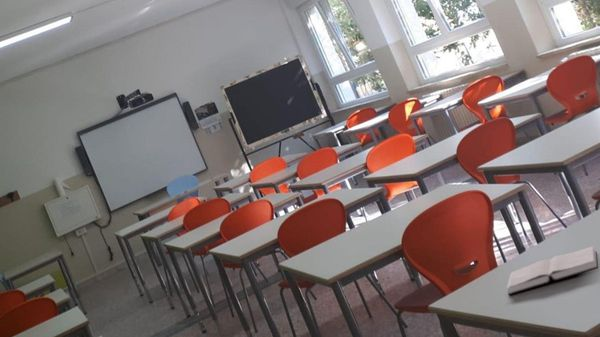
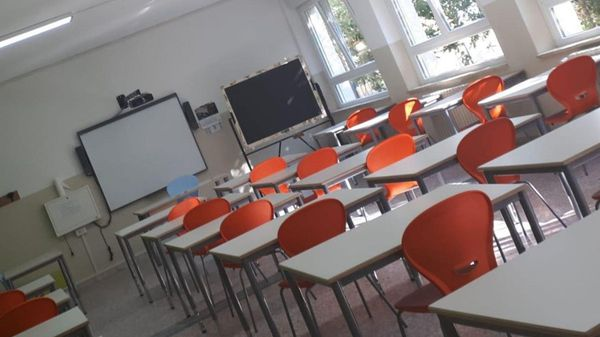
- hardback book [506,245,599,296]
